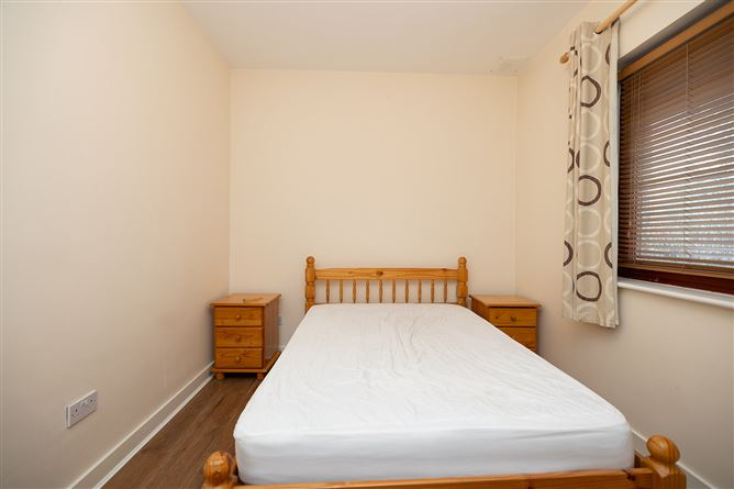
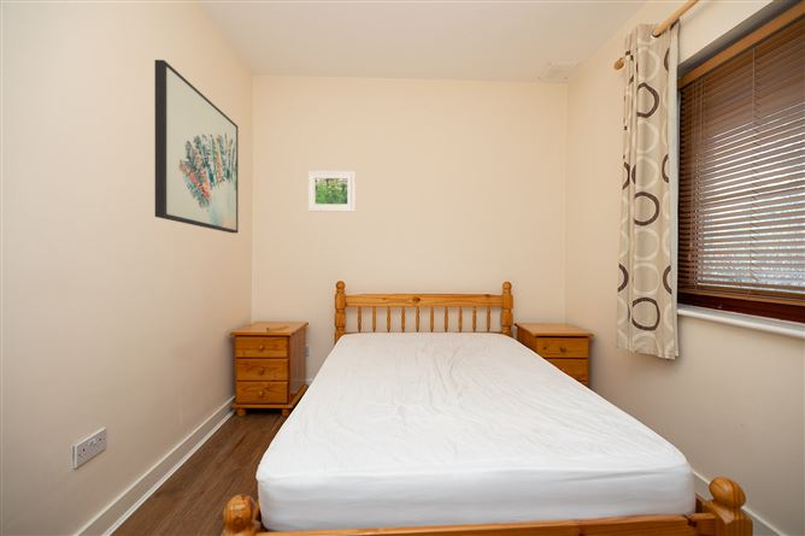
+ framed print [307,170,357,213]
+ wall art [154,59,239,234]
